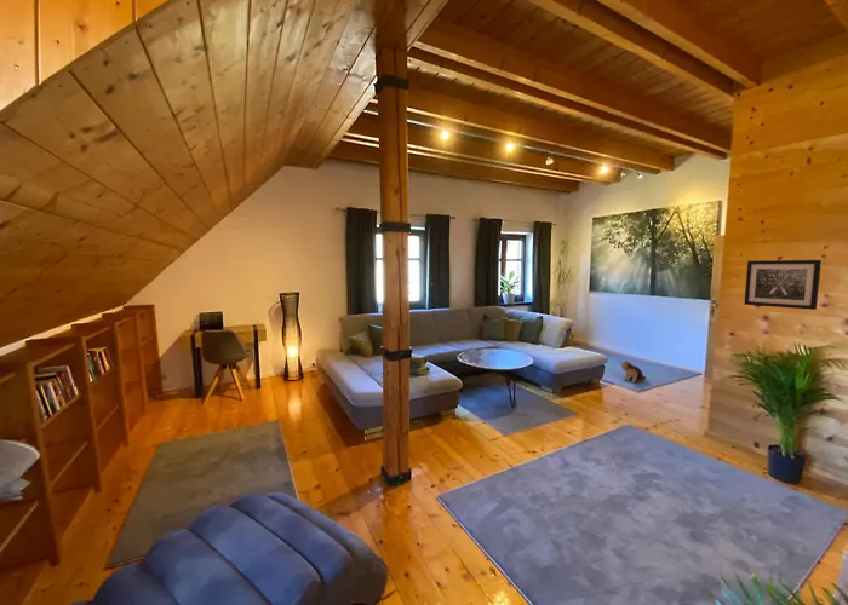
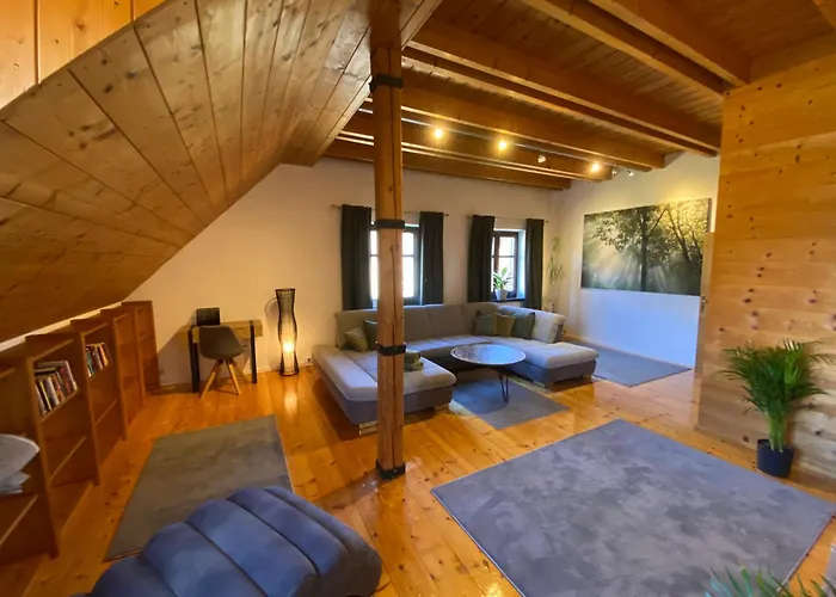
- wall art [743,259,823,311]
- plush toy [619,361,647,384]
